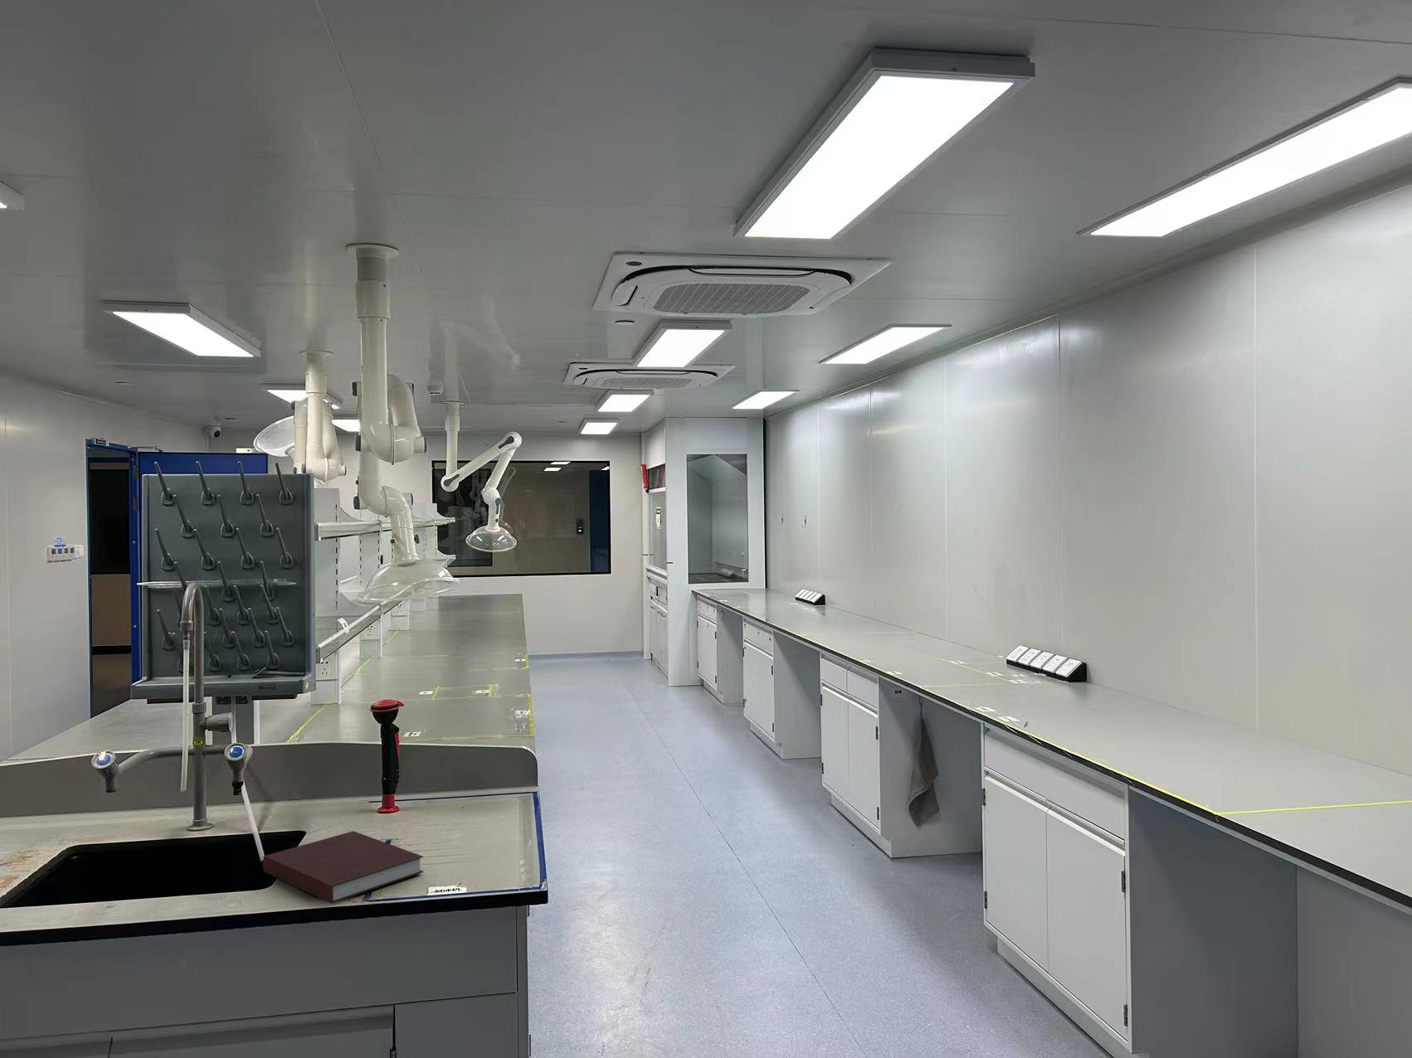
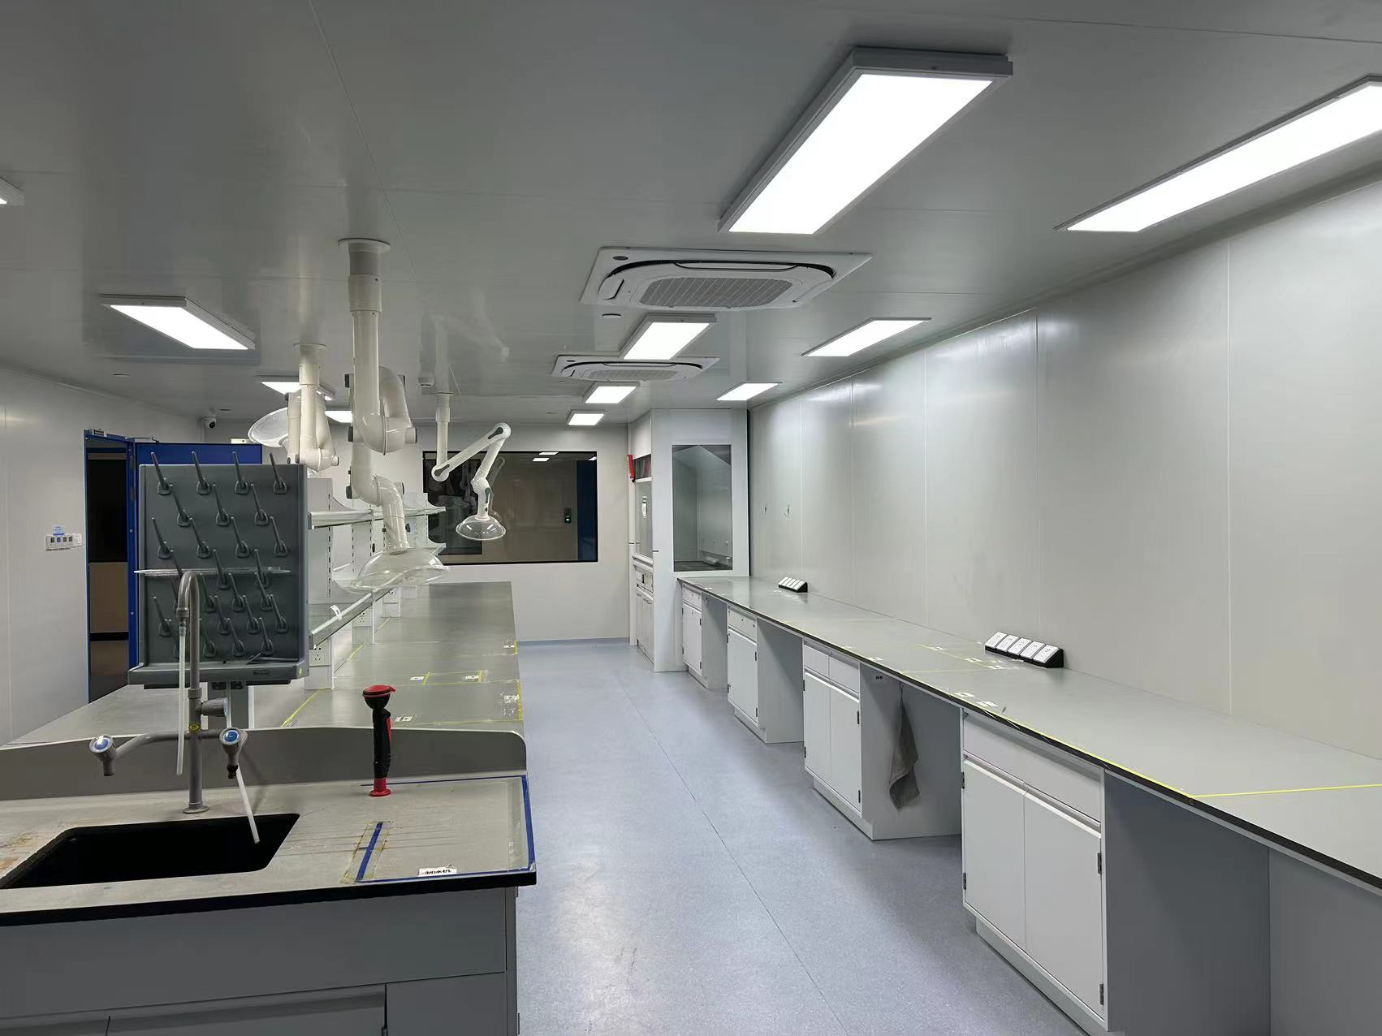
- notebook [262,830,424,905]
